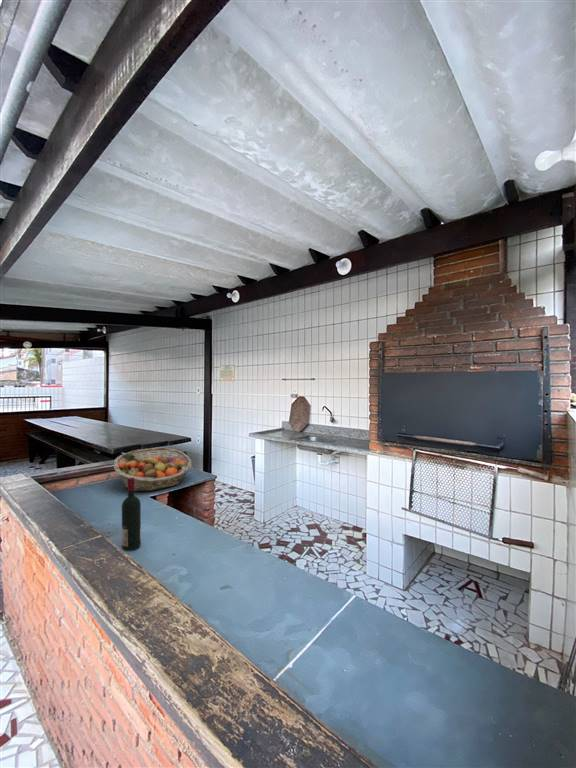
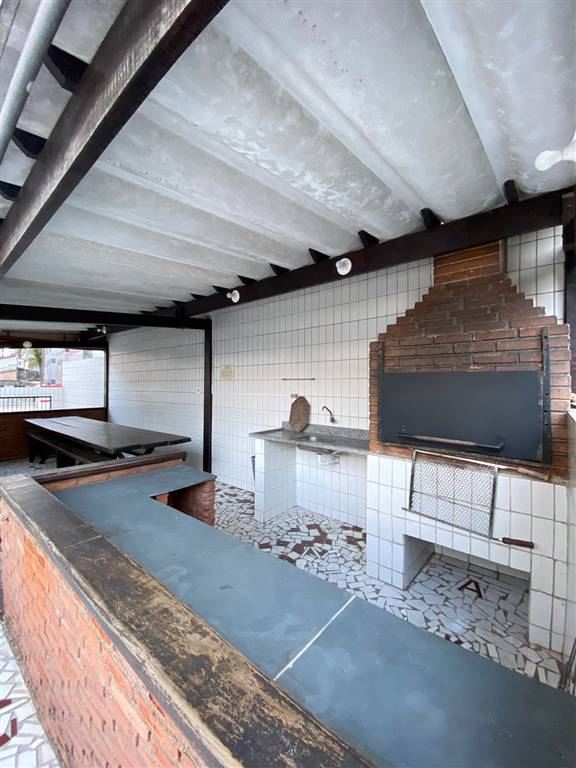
- fruit basket [113,447,193,492]
- alcohol [121,478,142,552]
